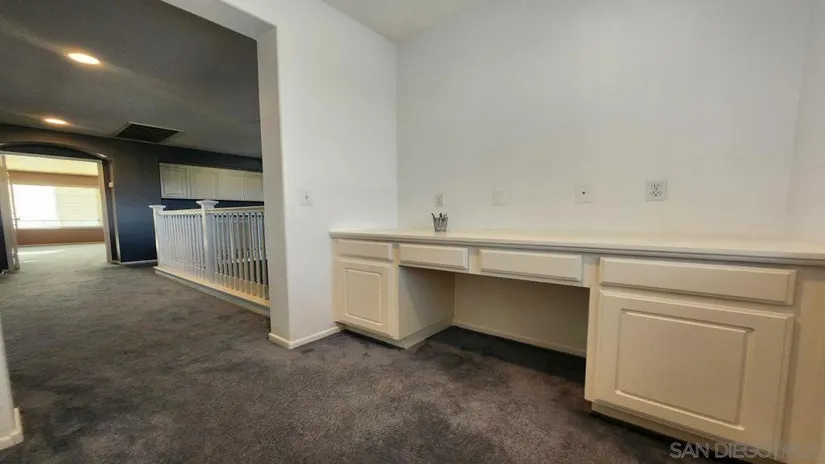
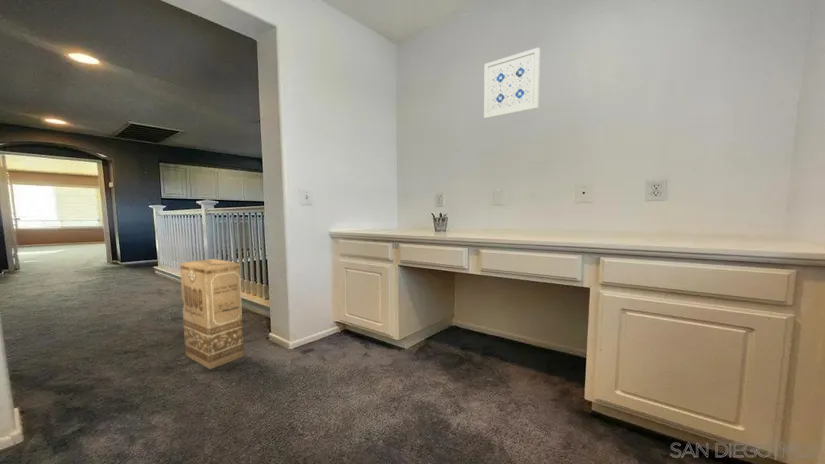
+ cardboard box [179,258,245,370]
+ wall art [483,46,541,120]
